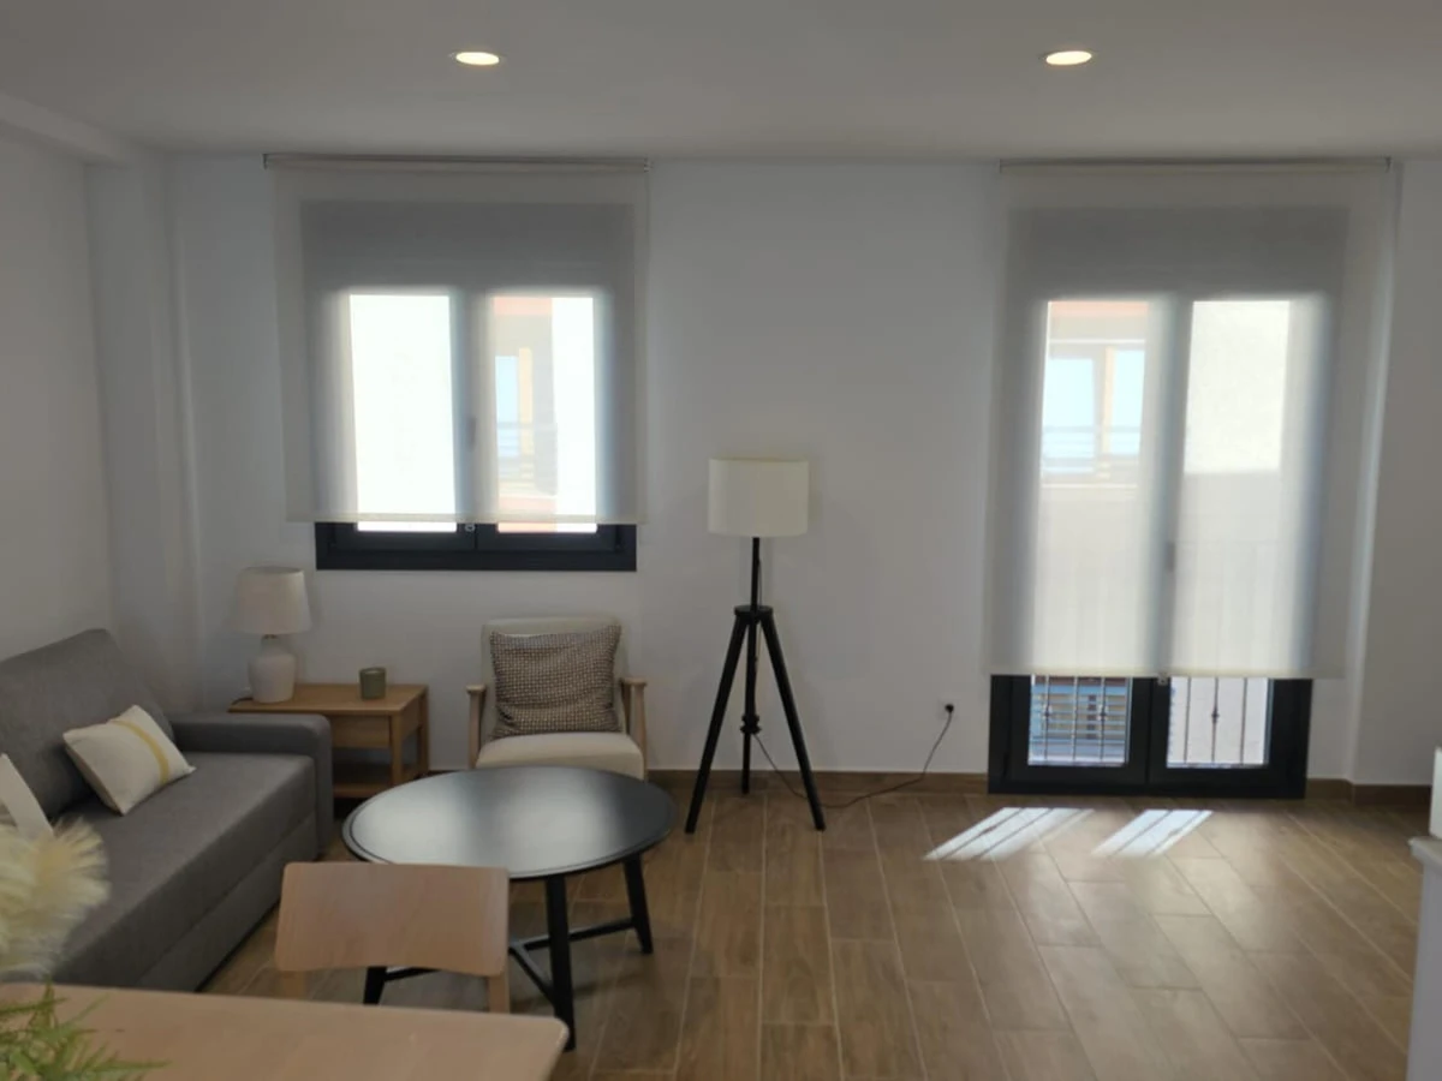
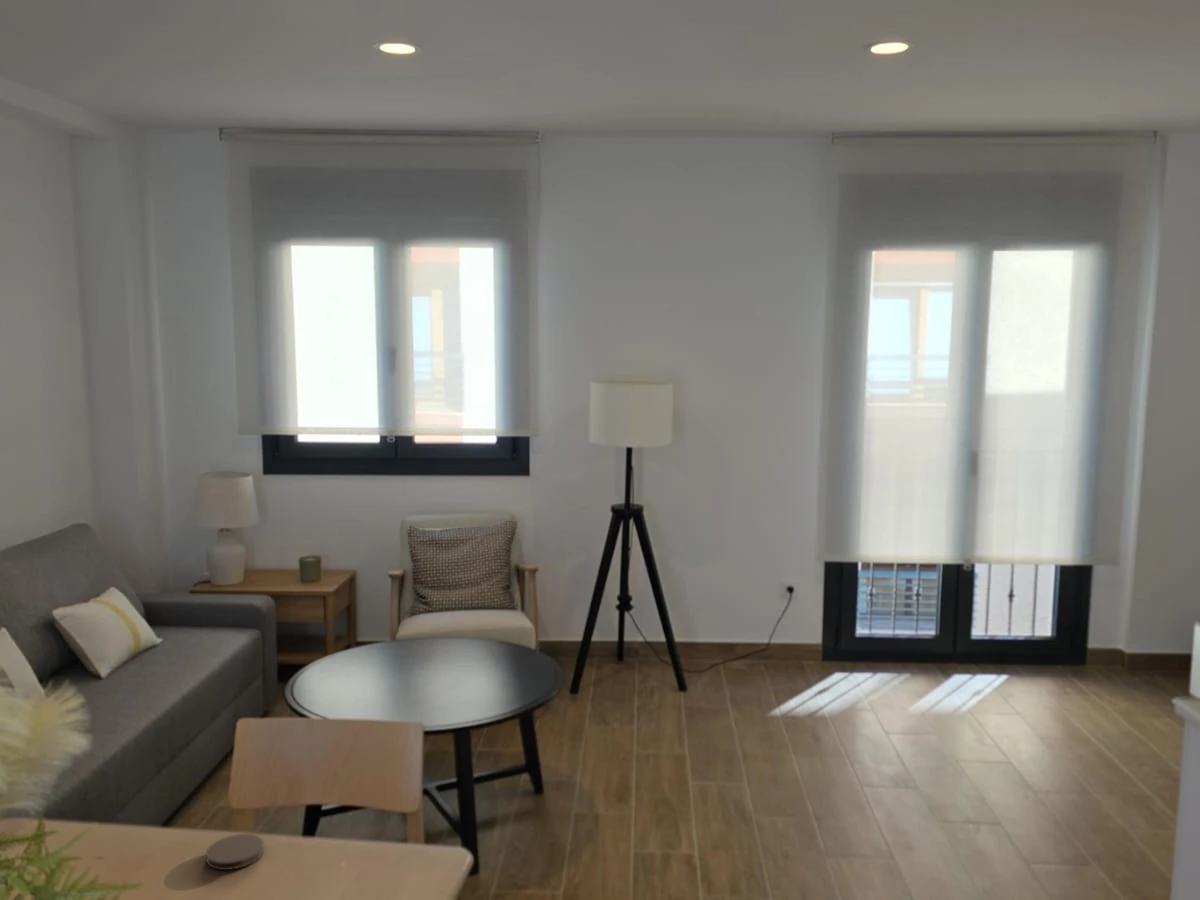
+ coaster [205,833,265,871]
